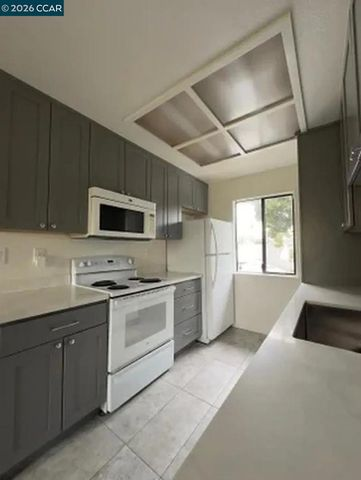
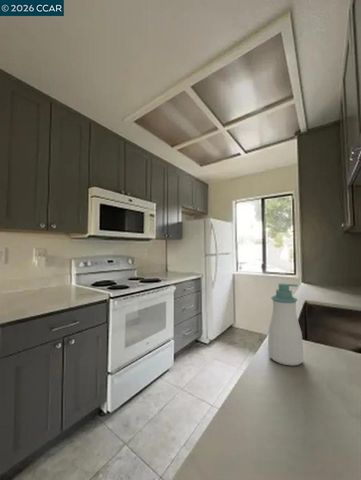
+ soap bottle [267,282,304,367]
